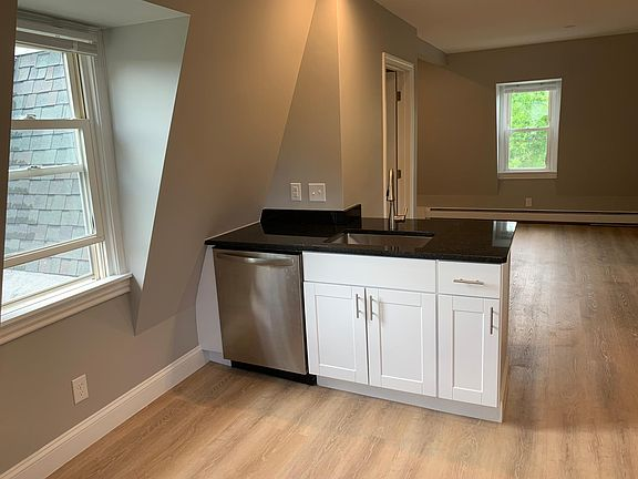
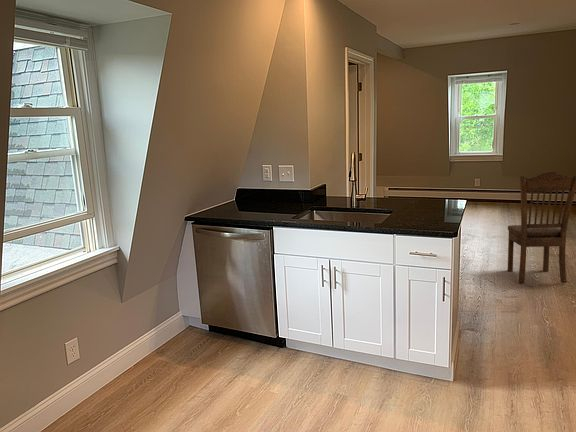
+ dining chair [507,171,576,284]
